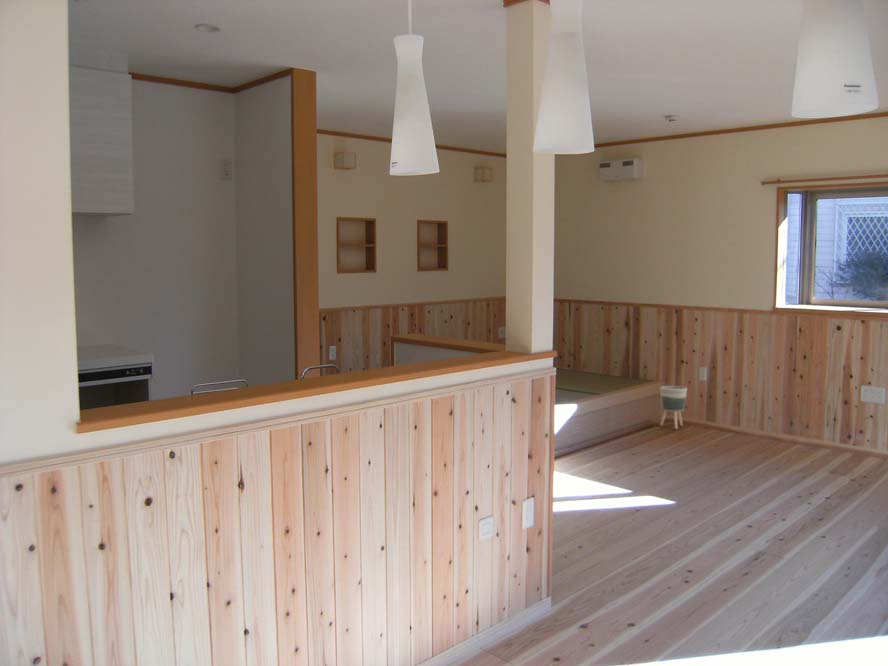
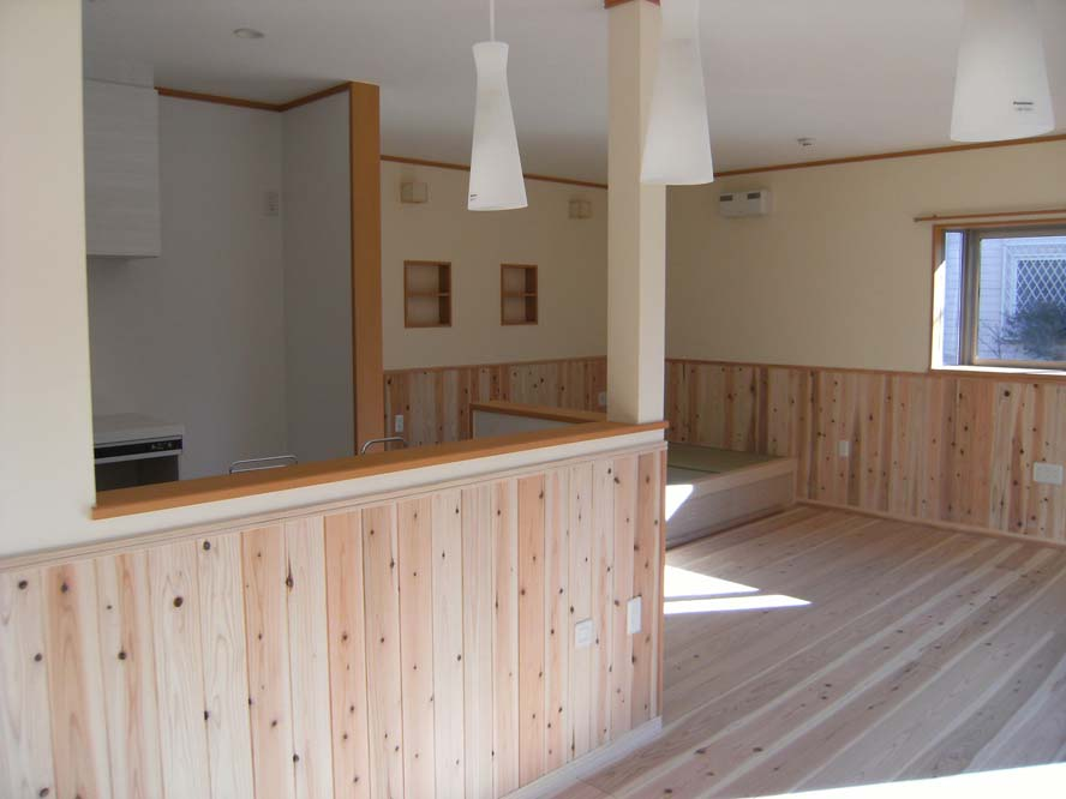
- planter [659,385,688,430]
